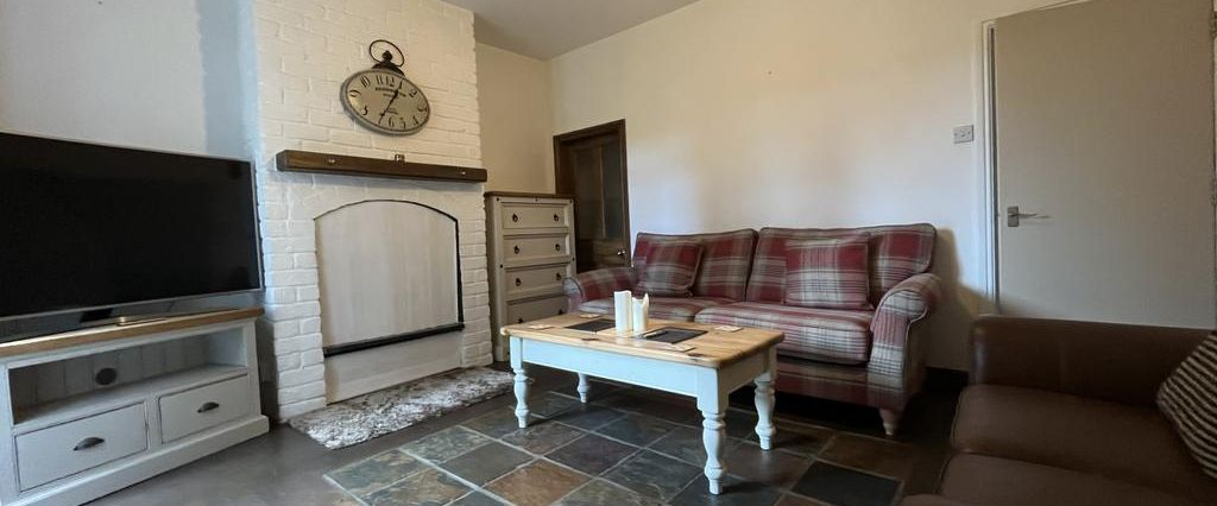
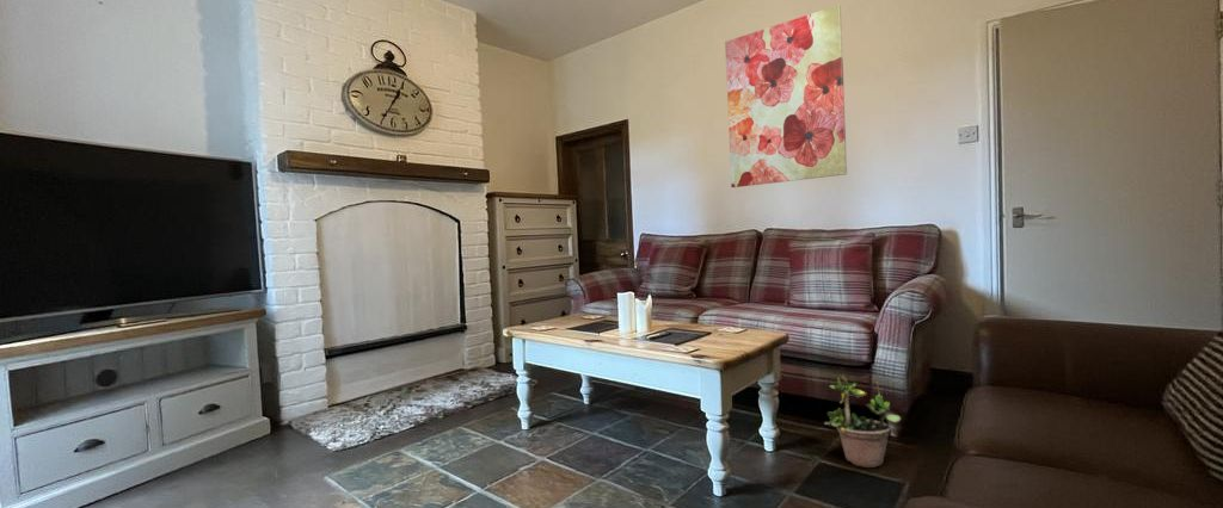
+ wall art [724,4,848,188]
+ potted plant [823,367,902,469]
